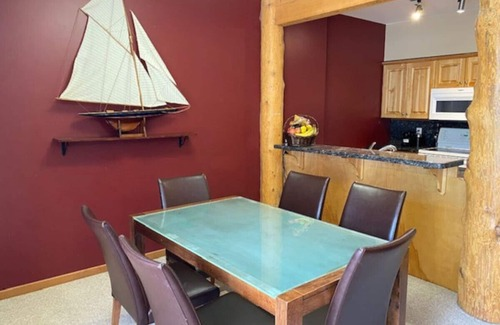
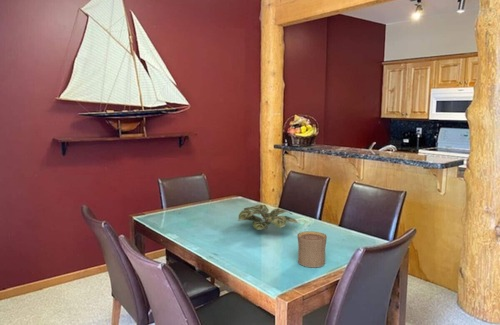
+ plant [237,204,299,230]
+ cup [297,230,328,268]
